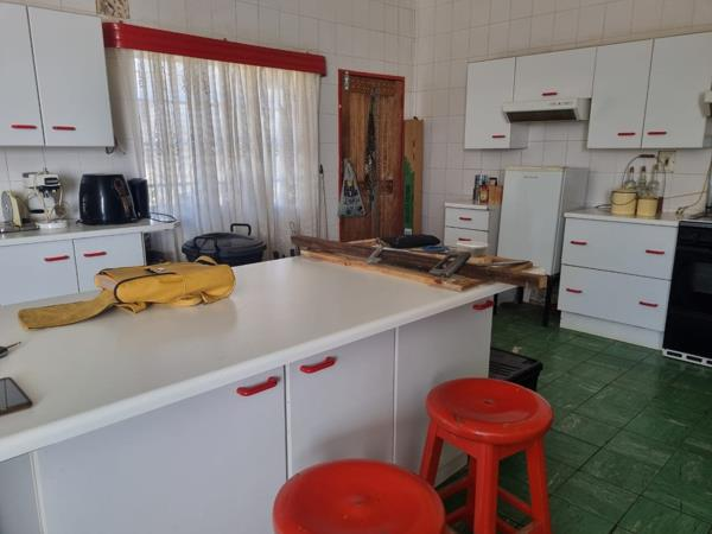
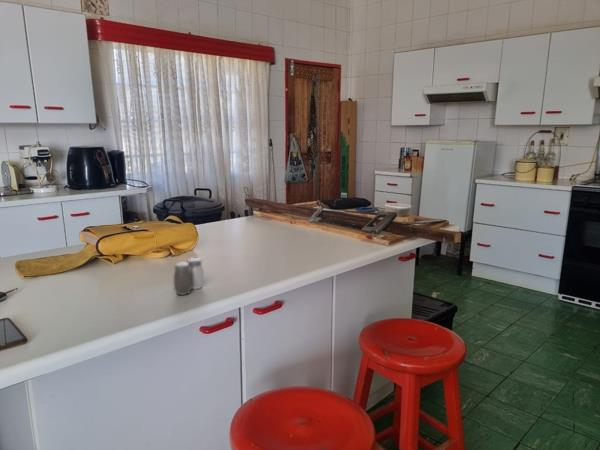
+ salt and pepper shaker [173,257,205,296]
